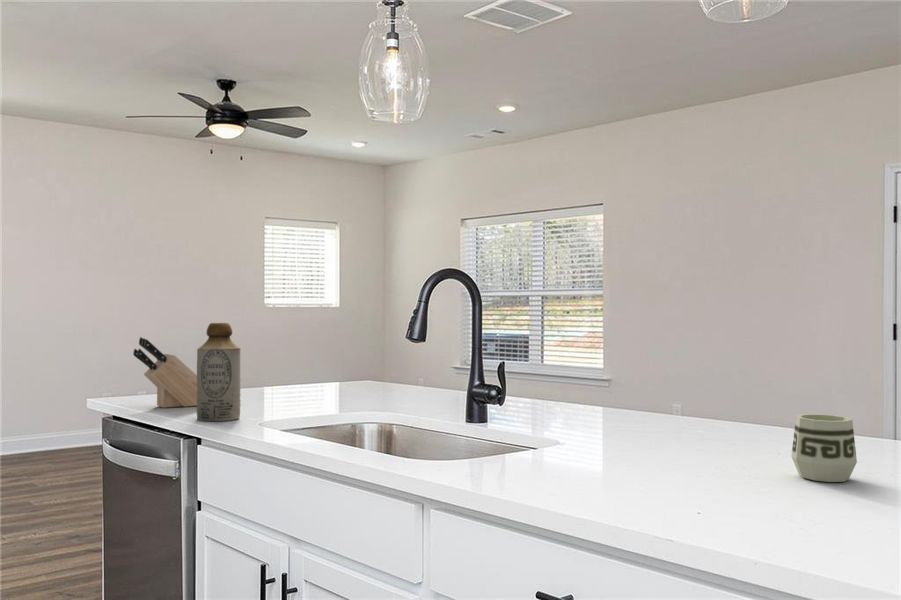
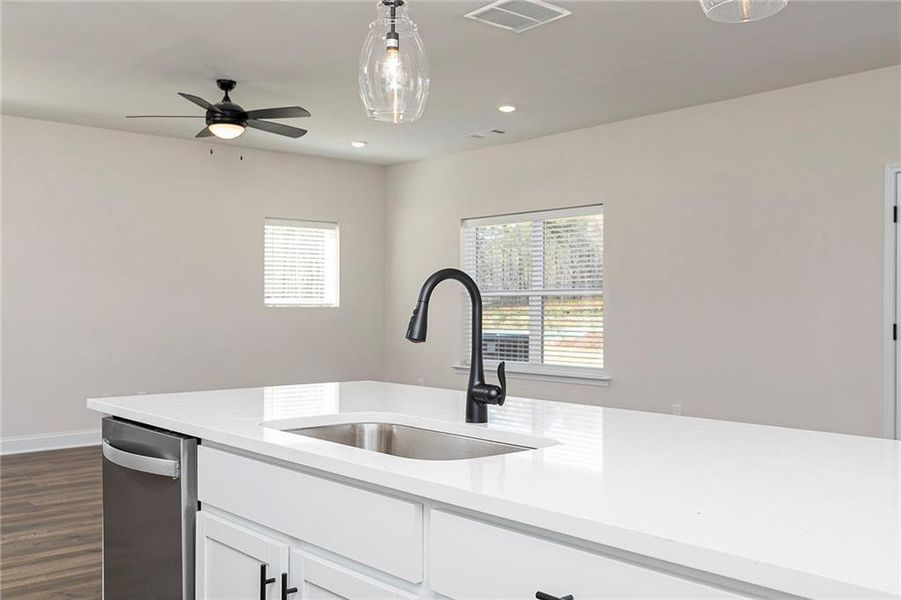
- cup [790,413,858,483]
- bottle [196,322,242,422]
- knife block [132,336,197,409]
